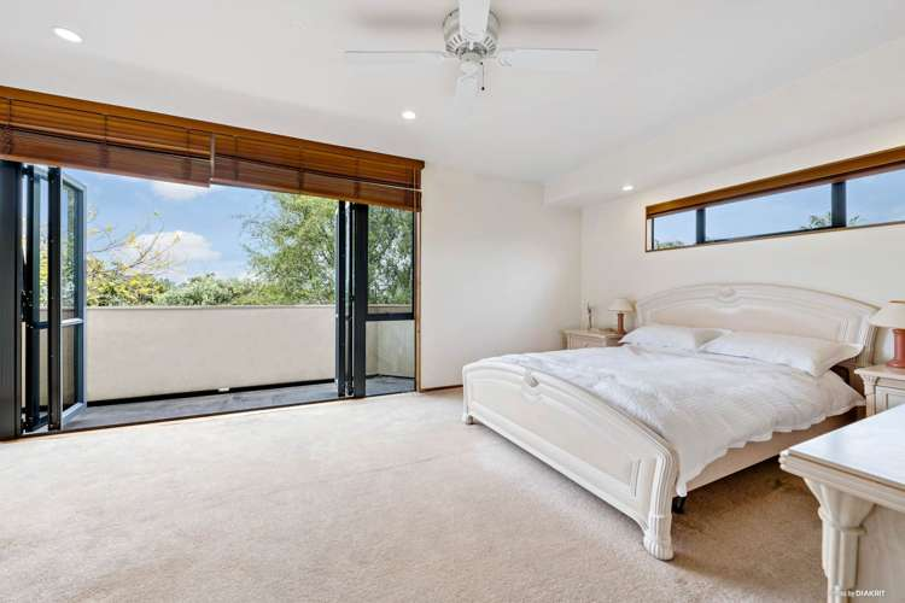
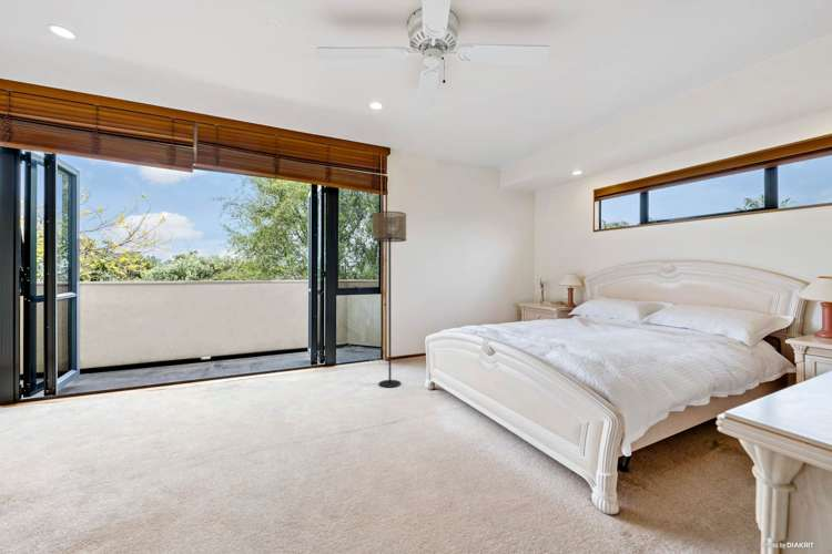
+ floor lamp [372,211,407,388]
